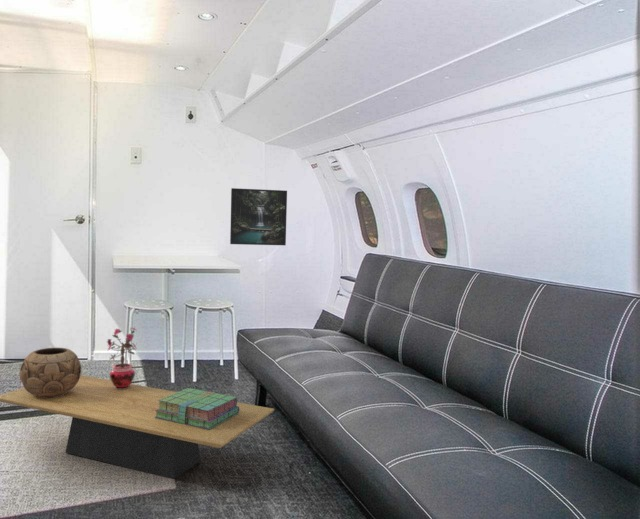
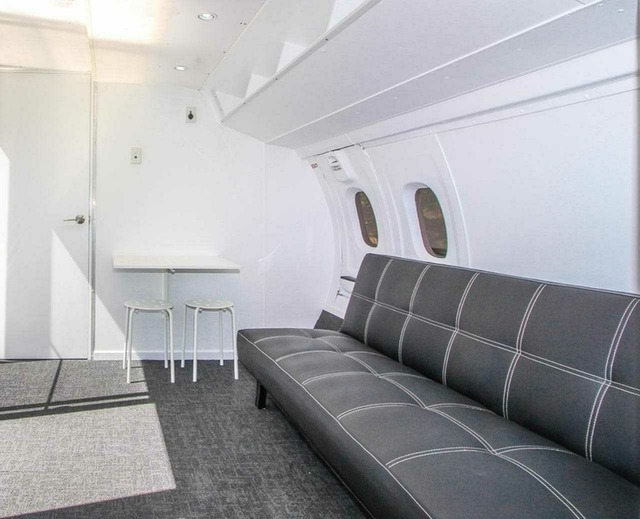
- decorative bowl [19,347,82,398]
- potted plant [105,326,138,389]
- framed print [229,187,288,246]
- stack of books [155,387,239,430]
- coffee table [0,374,275,480]
